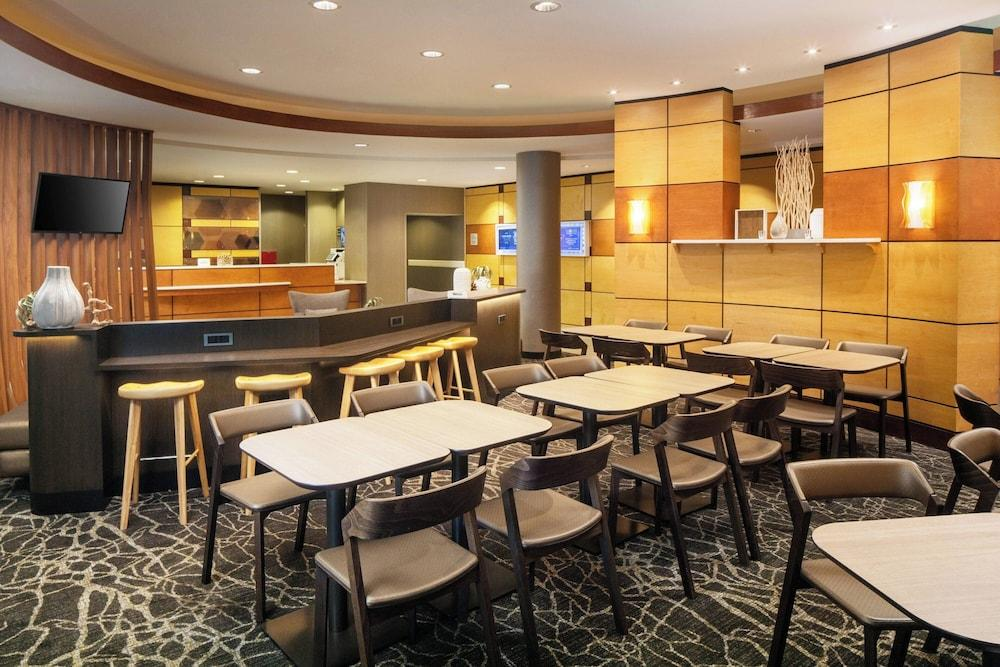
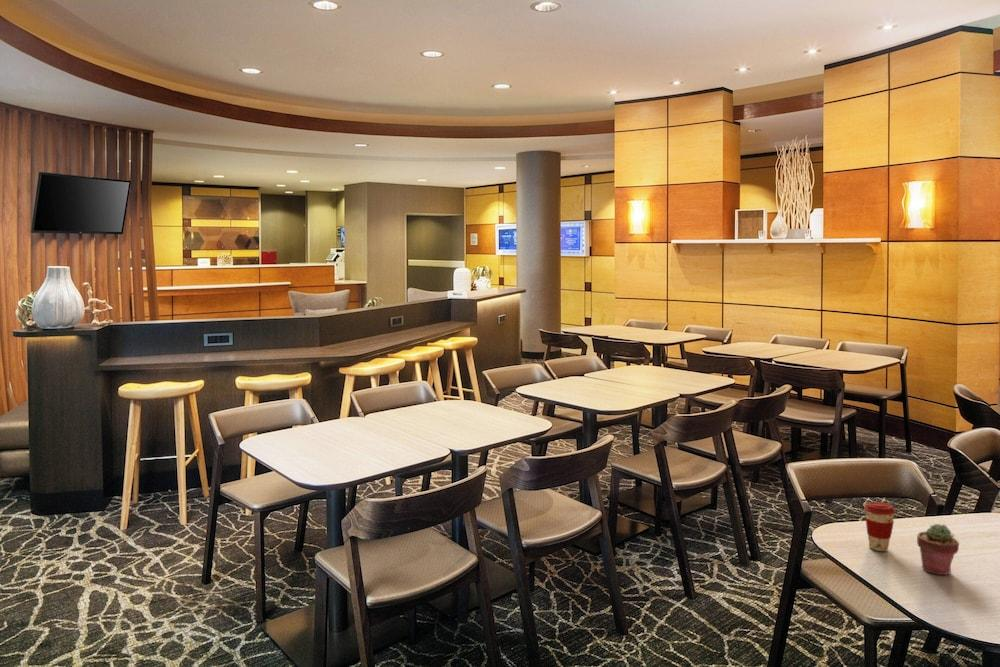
+ potted succulent [916,523,960,576]
+ coffee cup [863,501,897,552]
